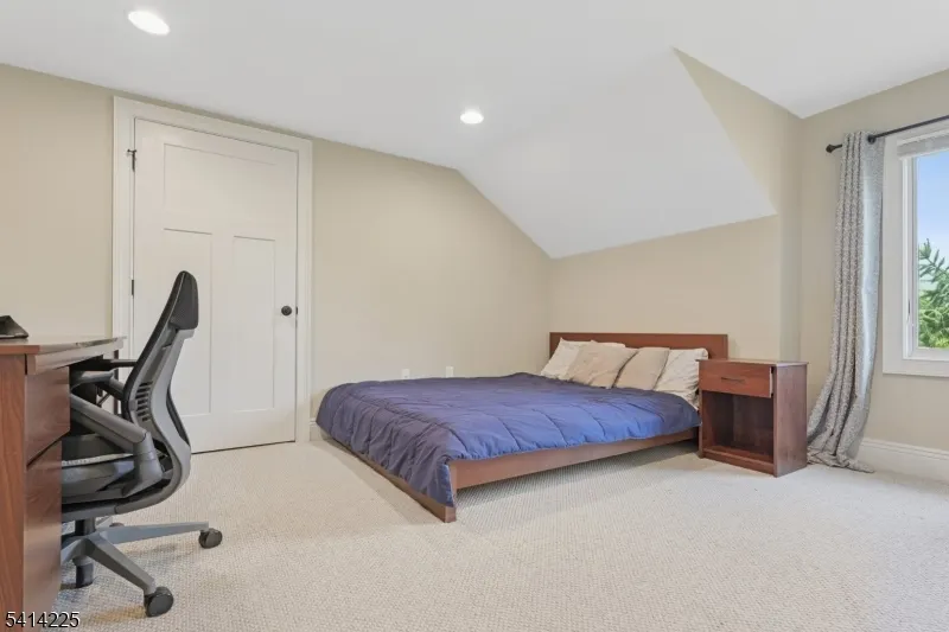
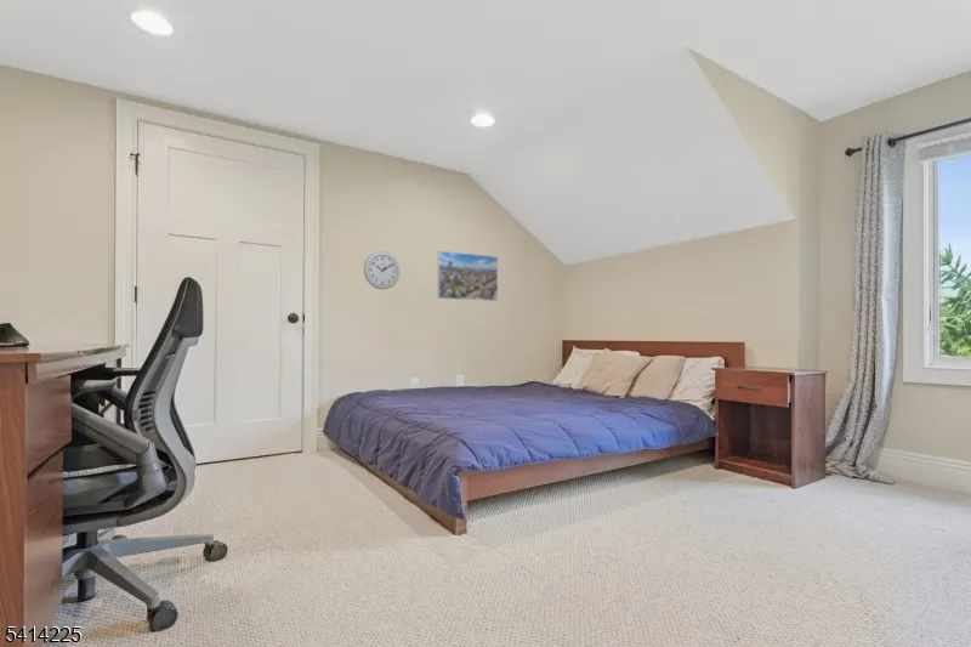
+ wall clock [363,250,401,290]
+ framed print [436,250,499,302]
